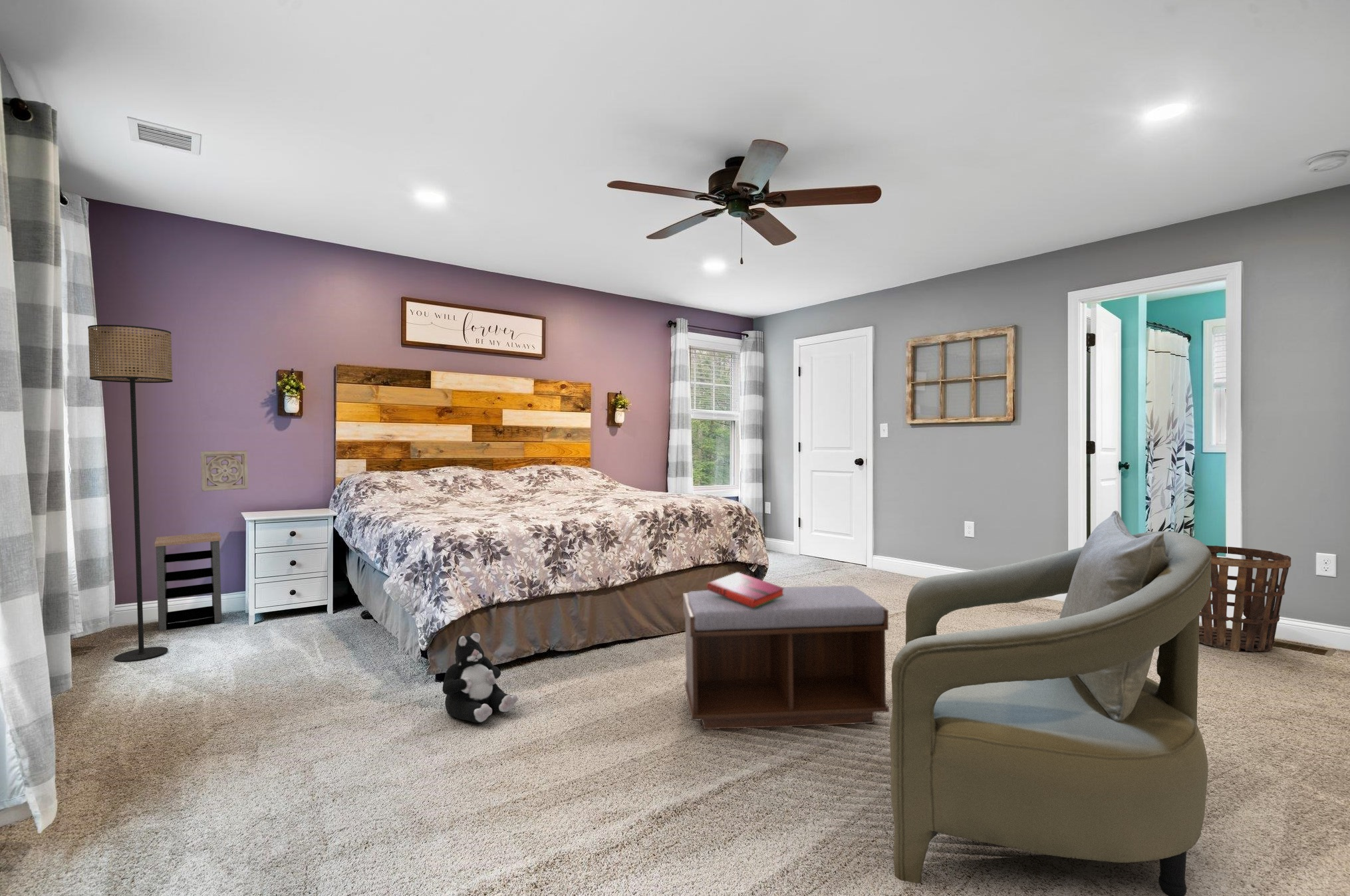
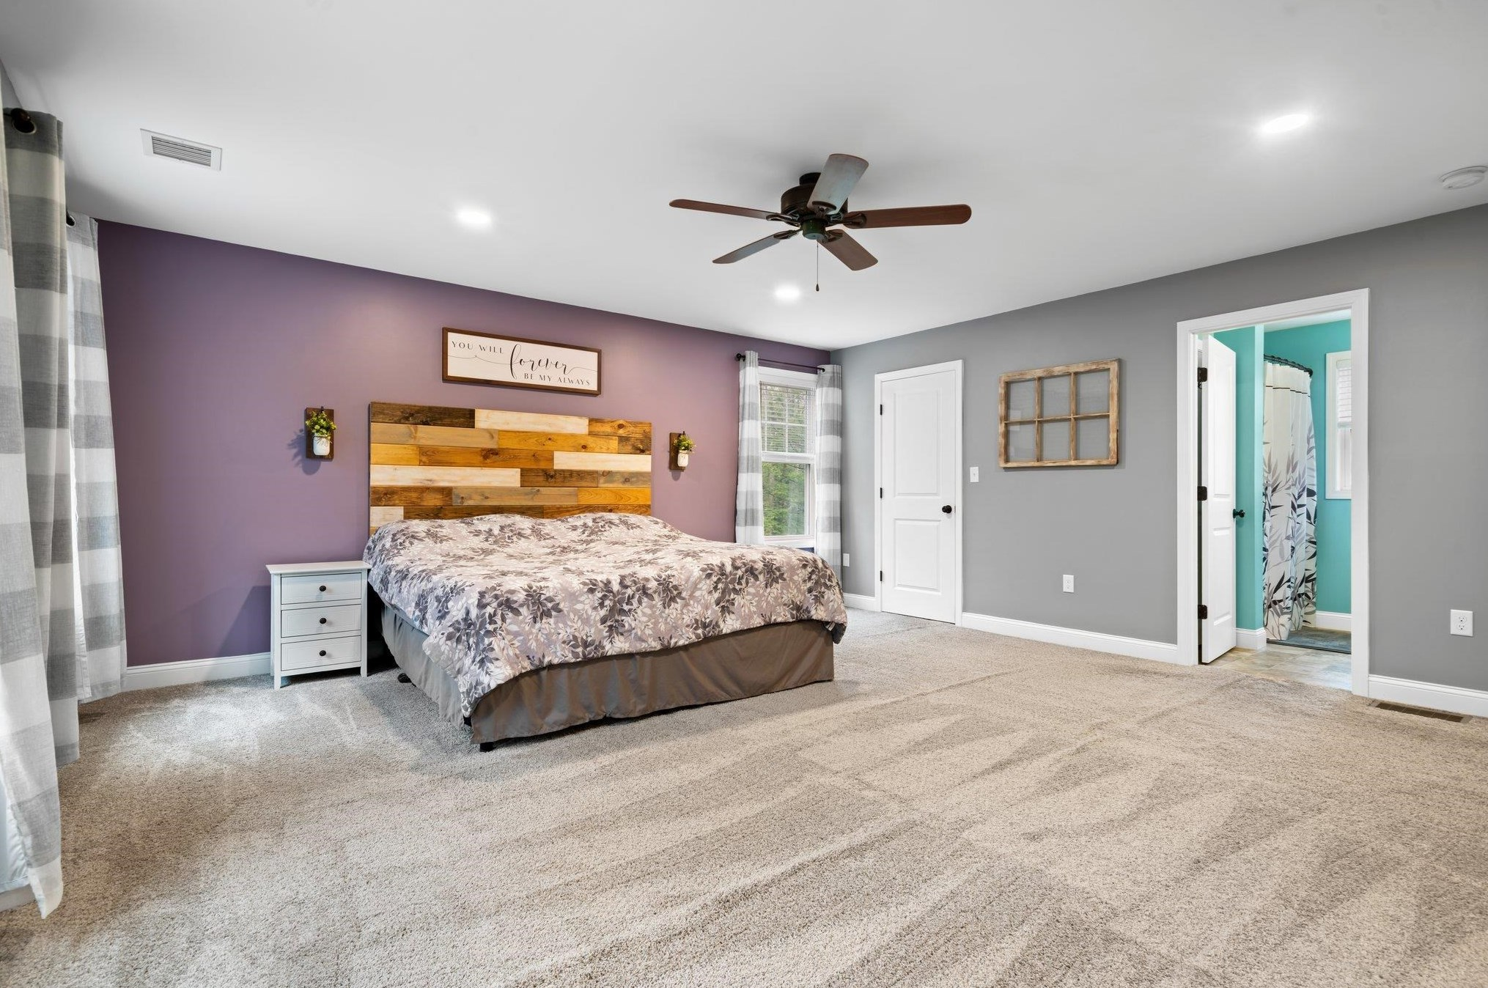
- bench [682,585,890,730]
- wall ornament [200,450,249,492]
- plush toy [442,631,519,723]
- floor lamp [87,324,174,663]
- side table [154,531,222,631]
- hardback book [706,572,784,608]
- armchair [889,510,1212,896]
- basket [1199,545,1291,652]
